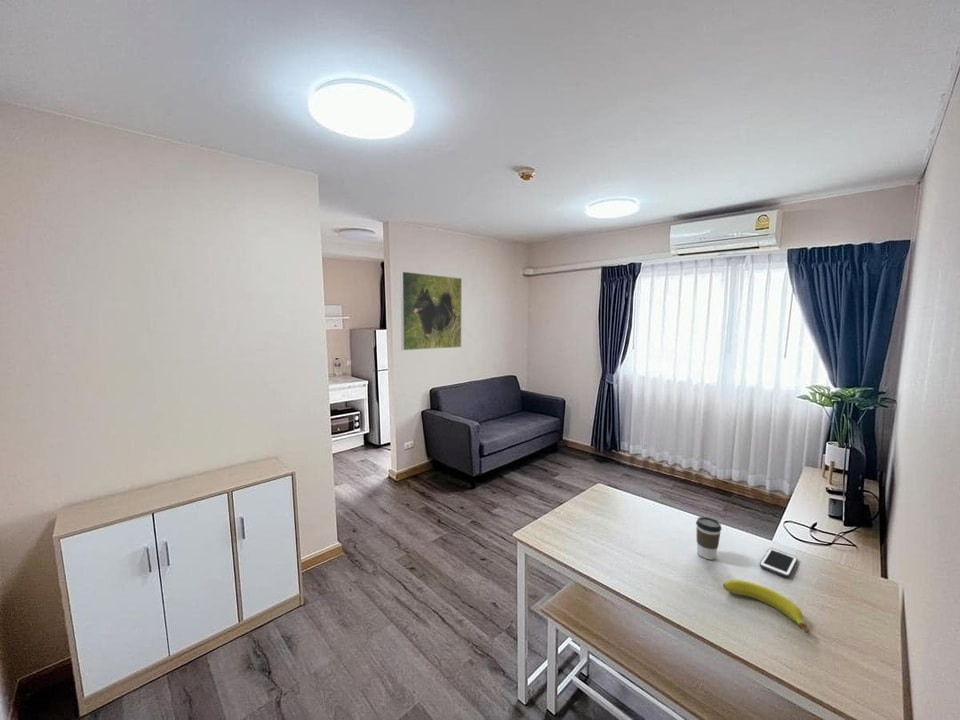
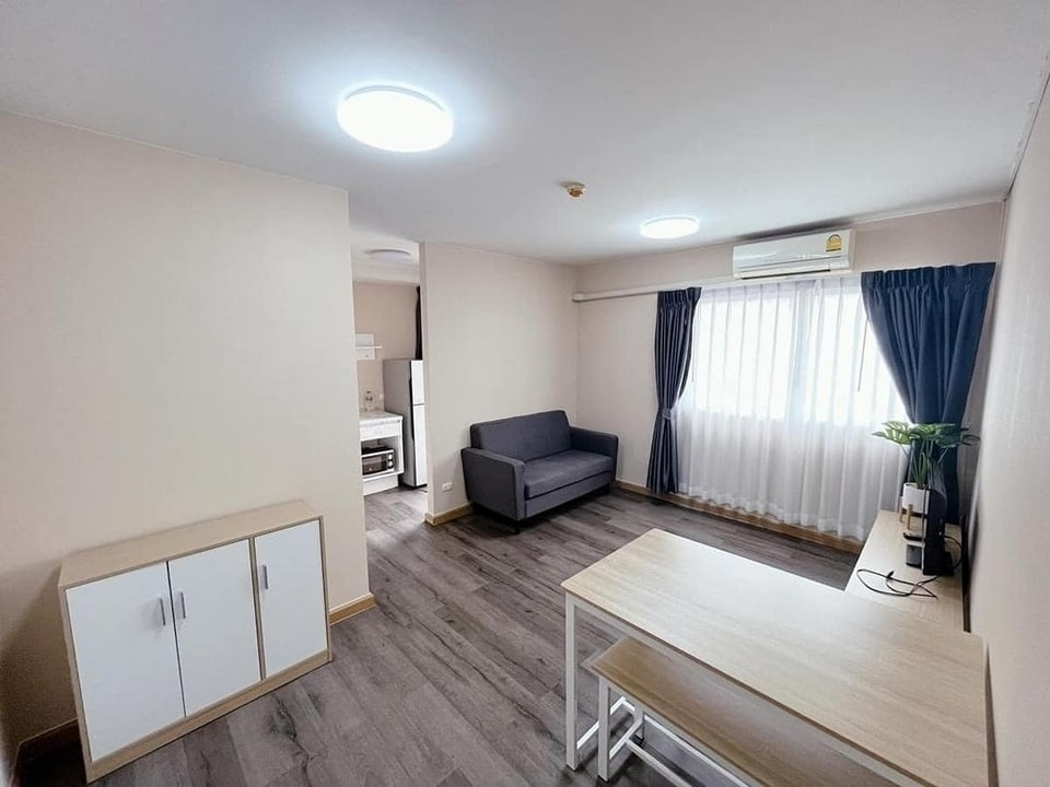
- coffee cup [695,516,723,561]
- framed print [400,270,463,351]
- fruit [722,579,810,634]
- cell phone [759,547,798,578]
